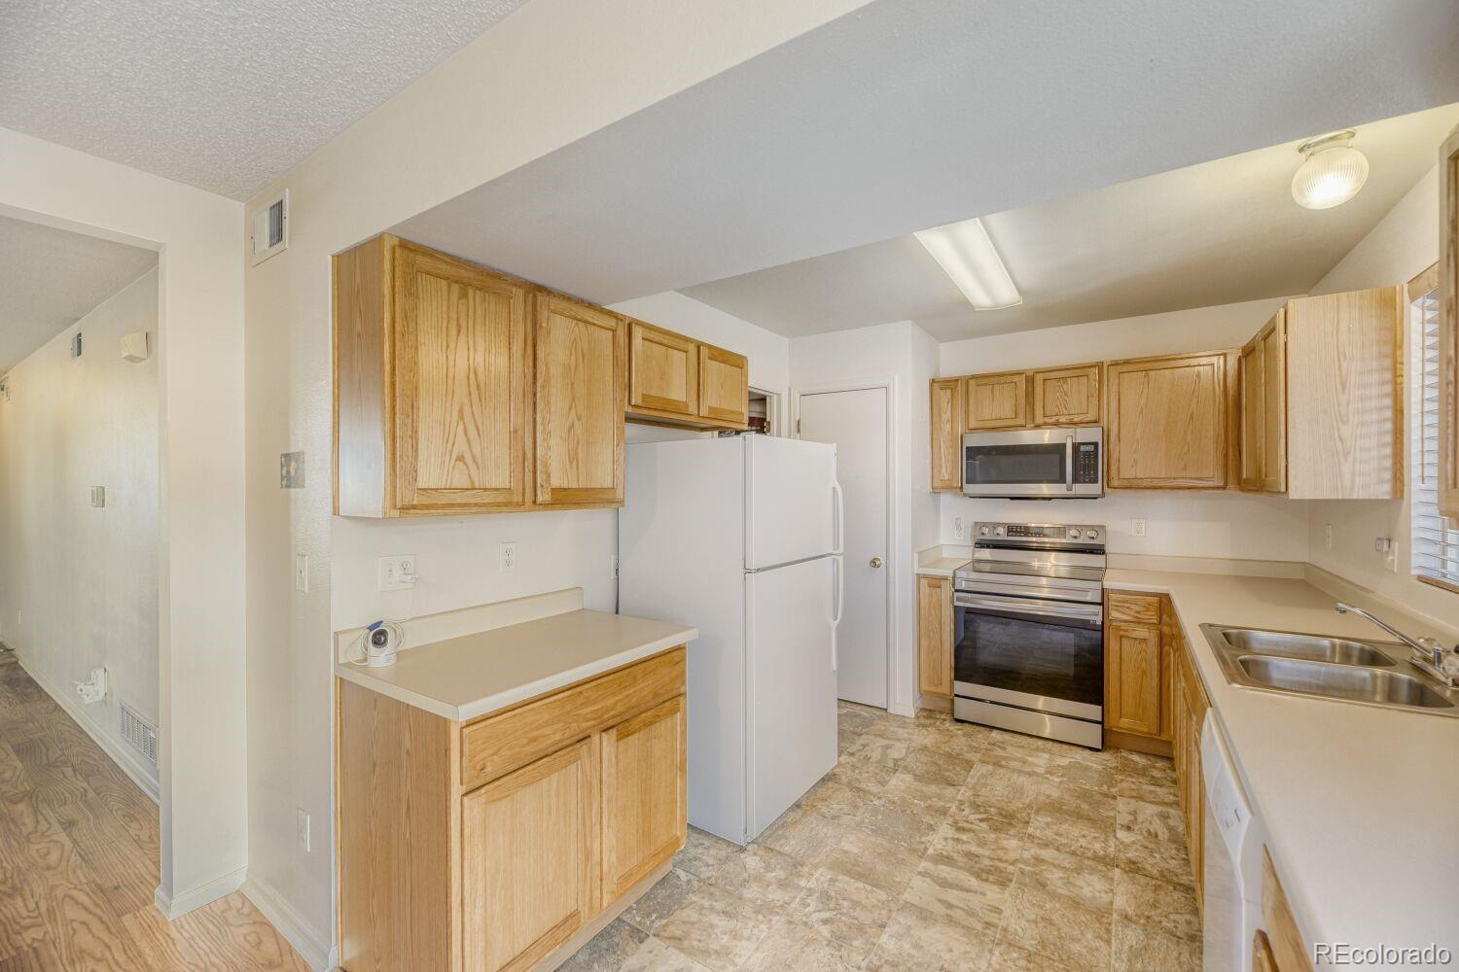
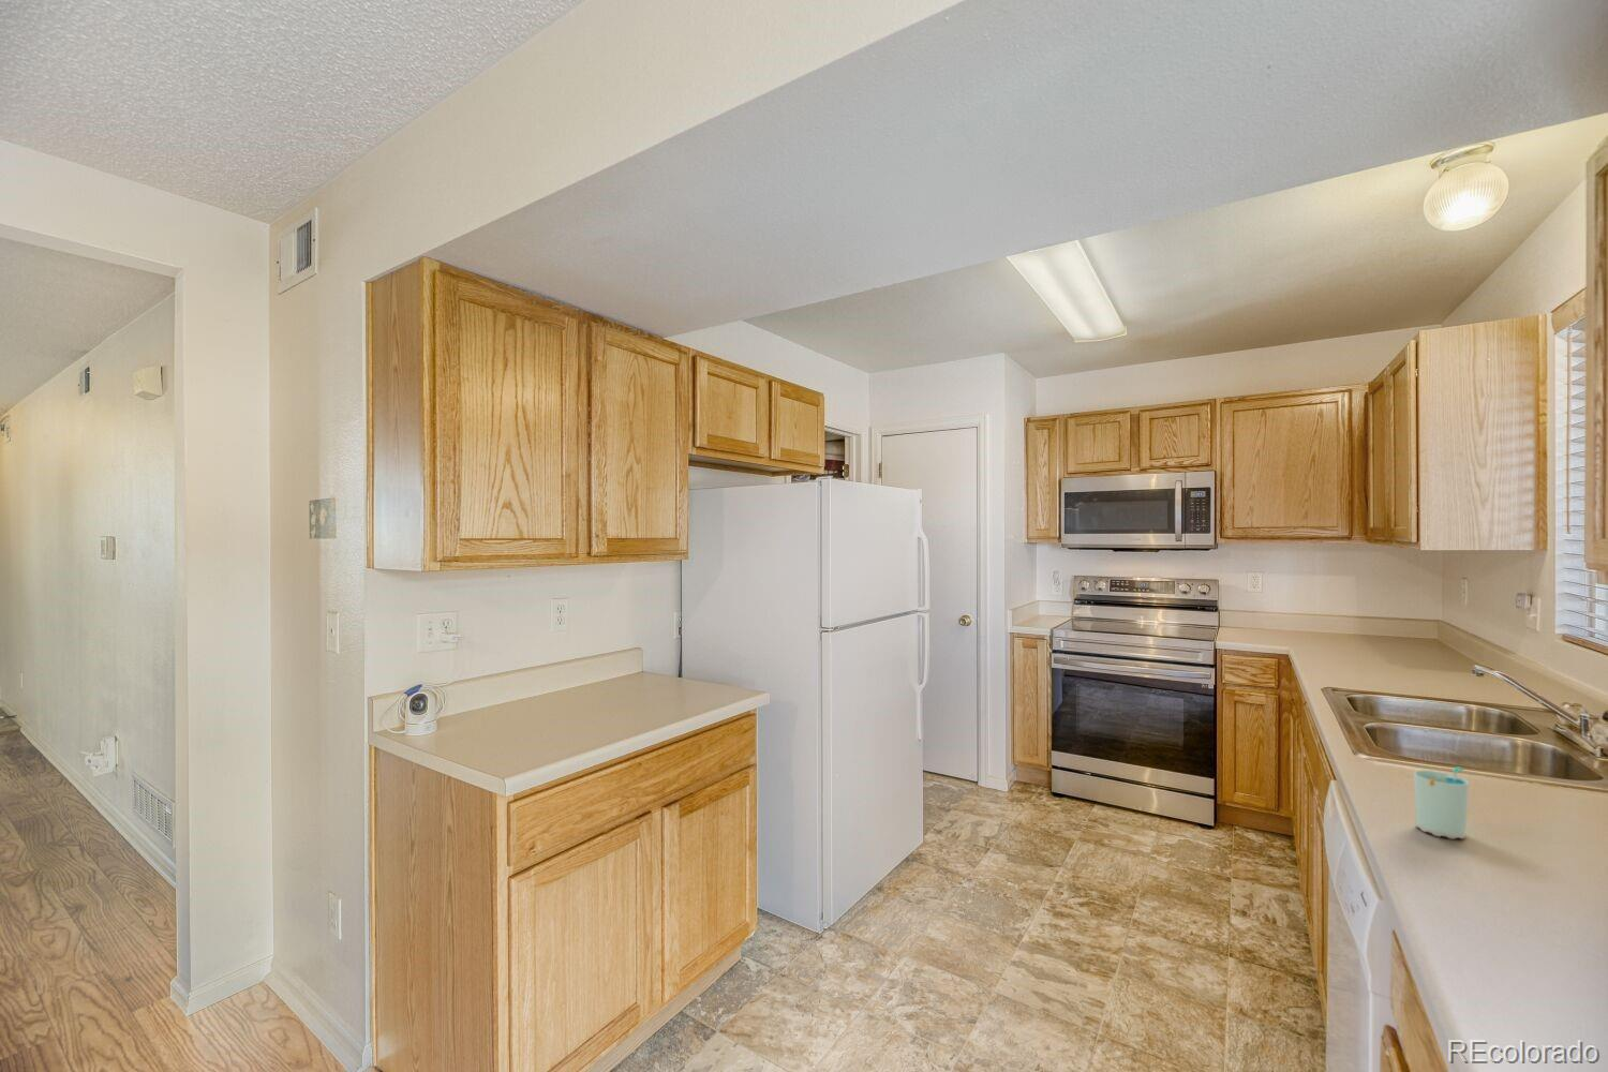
+ cup [1413,767,1469,840]
